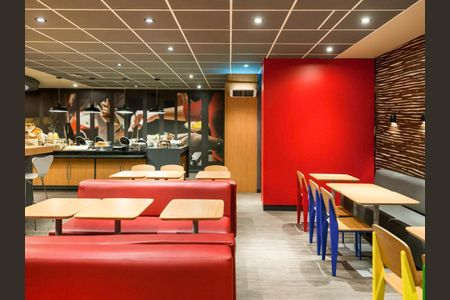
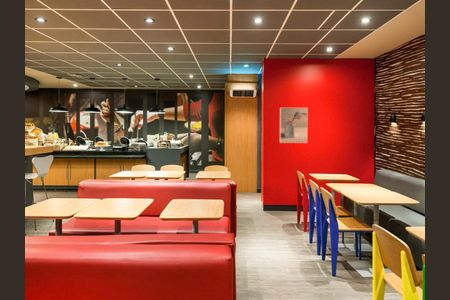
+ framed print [279,107,309,144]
